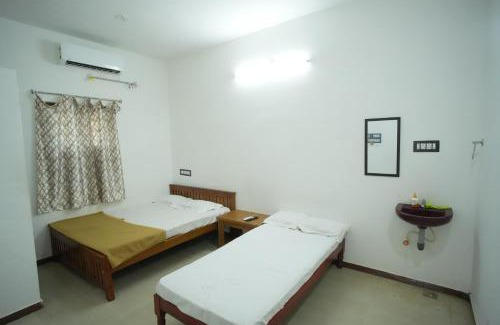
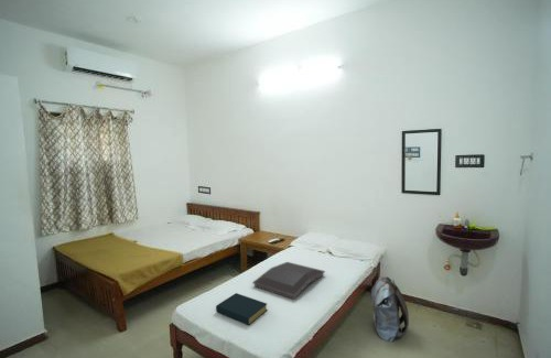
+ hardback book [215,292,269,326]
+ backpack [370,275,410,344]
+ serving tray [251,261,326,301]
